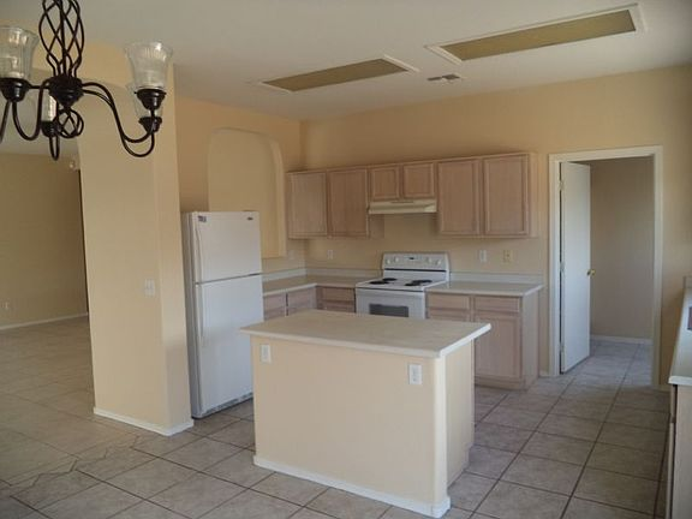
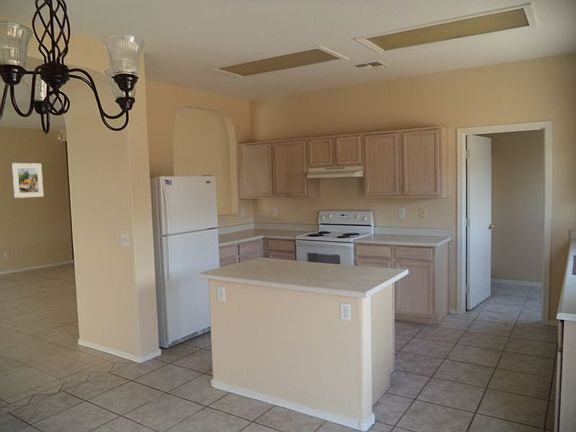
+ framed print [11,162,44,199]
